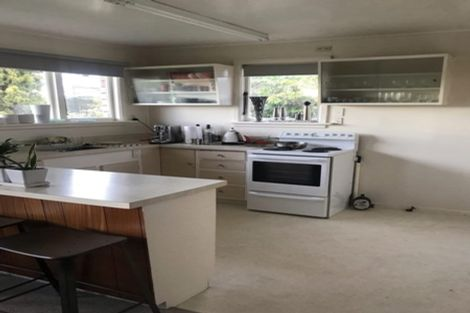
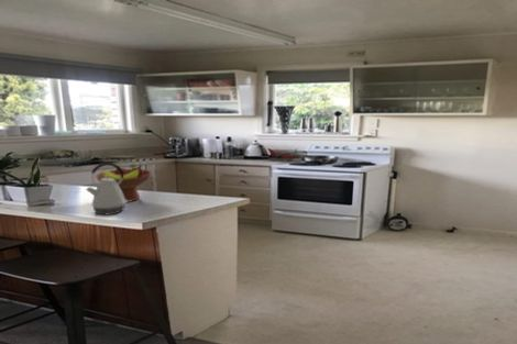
+ kettle [85,162,129,215]
+ fruit bowl [94,164,154,203]
